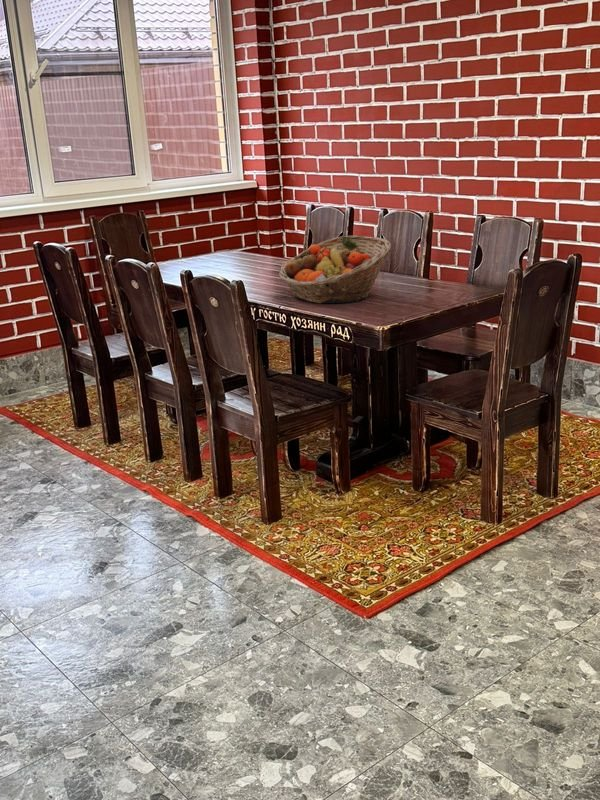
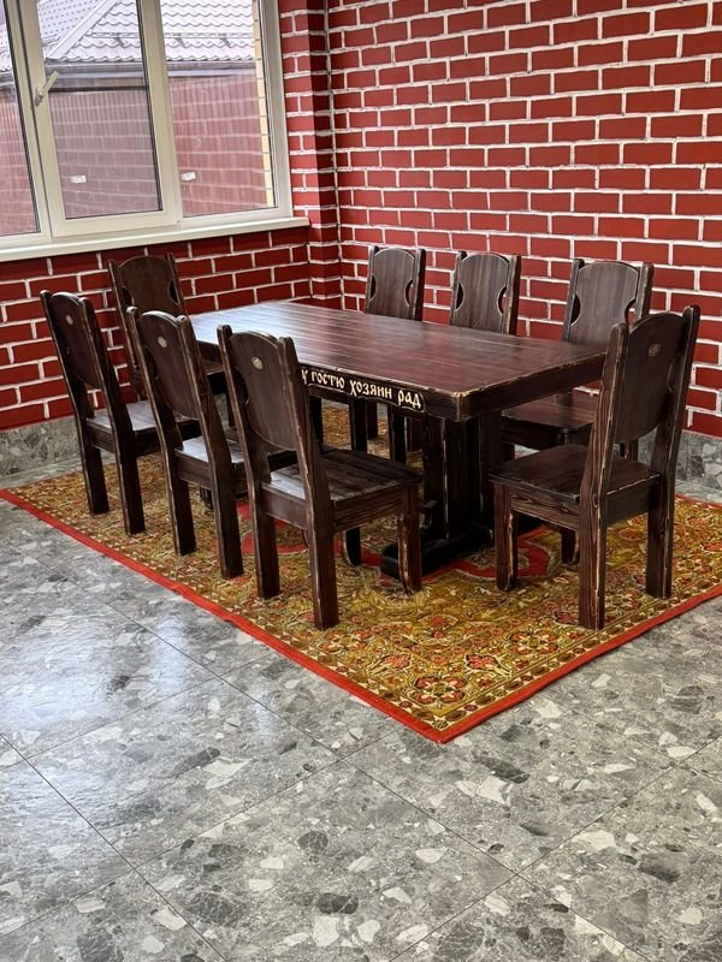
- fruit basket [278,235,392,304]
